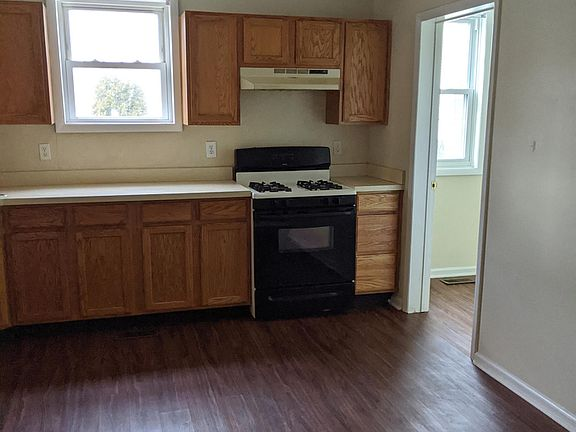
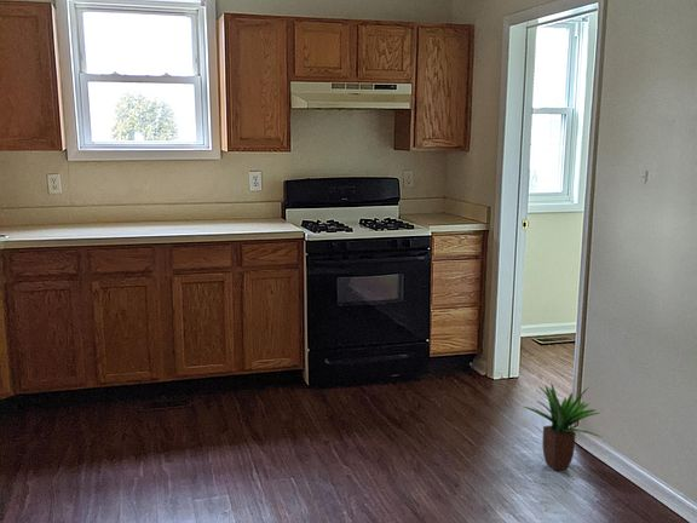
+ potted plant [523,380,601,472]
